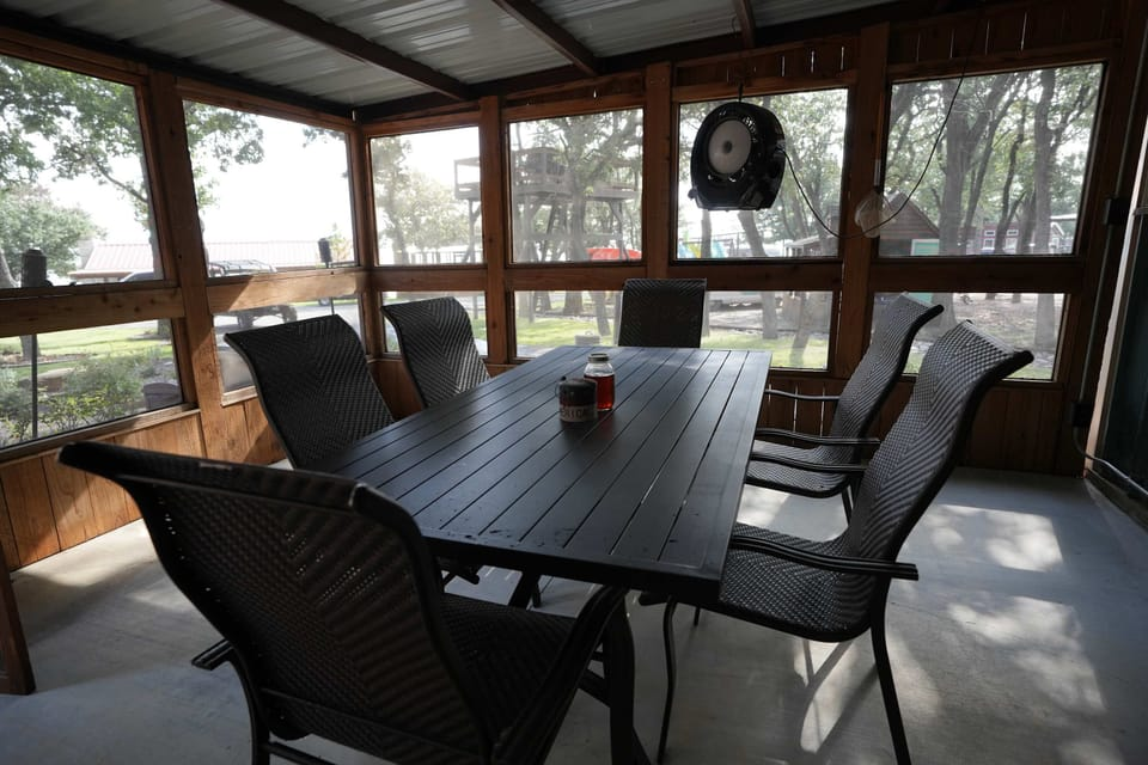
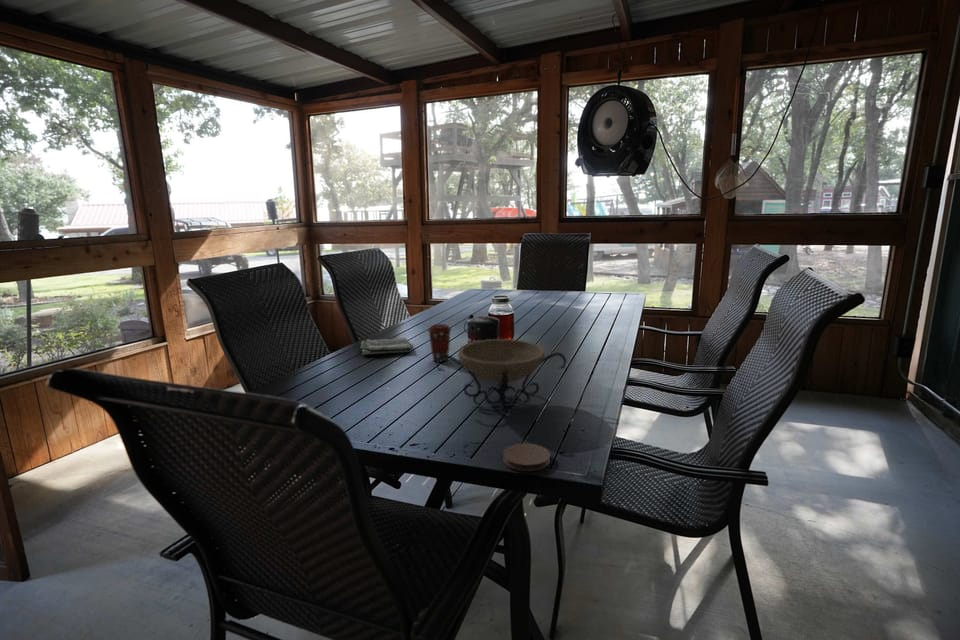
+ coffee cup [427,323,453,363]
+ decorative bowl [435,338,568,414]
+ coaster [502,442,551,472]
+ dish towel [359,337,413,356]
